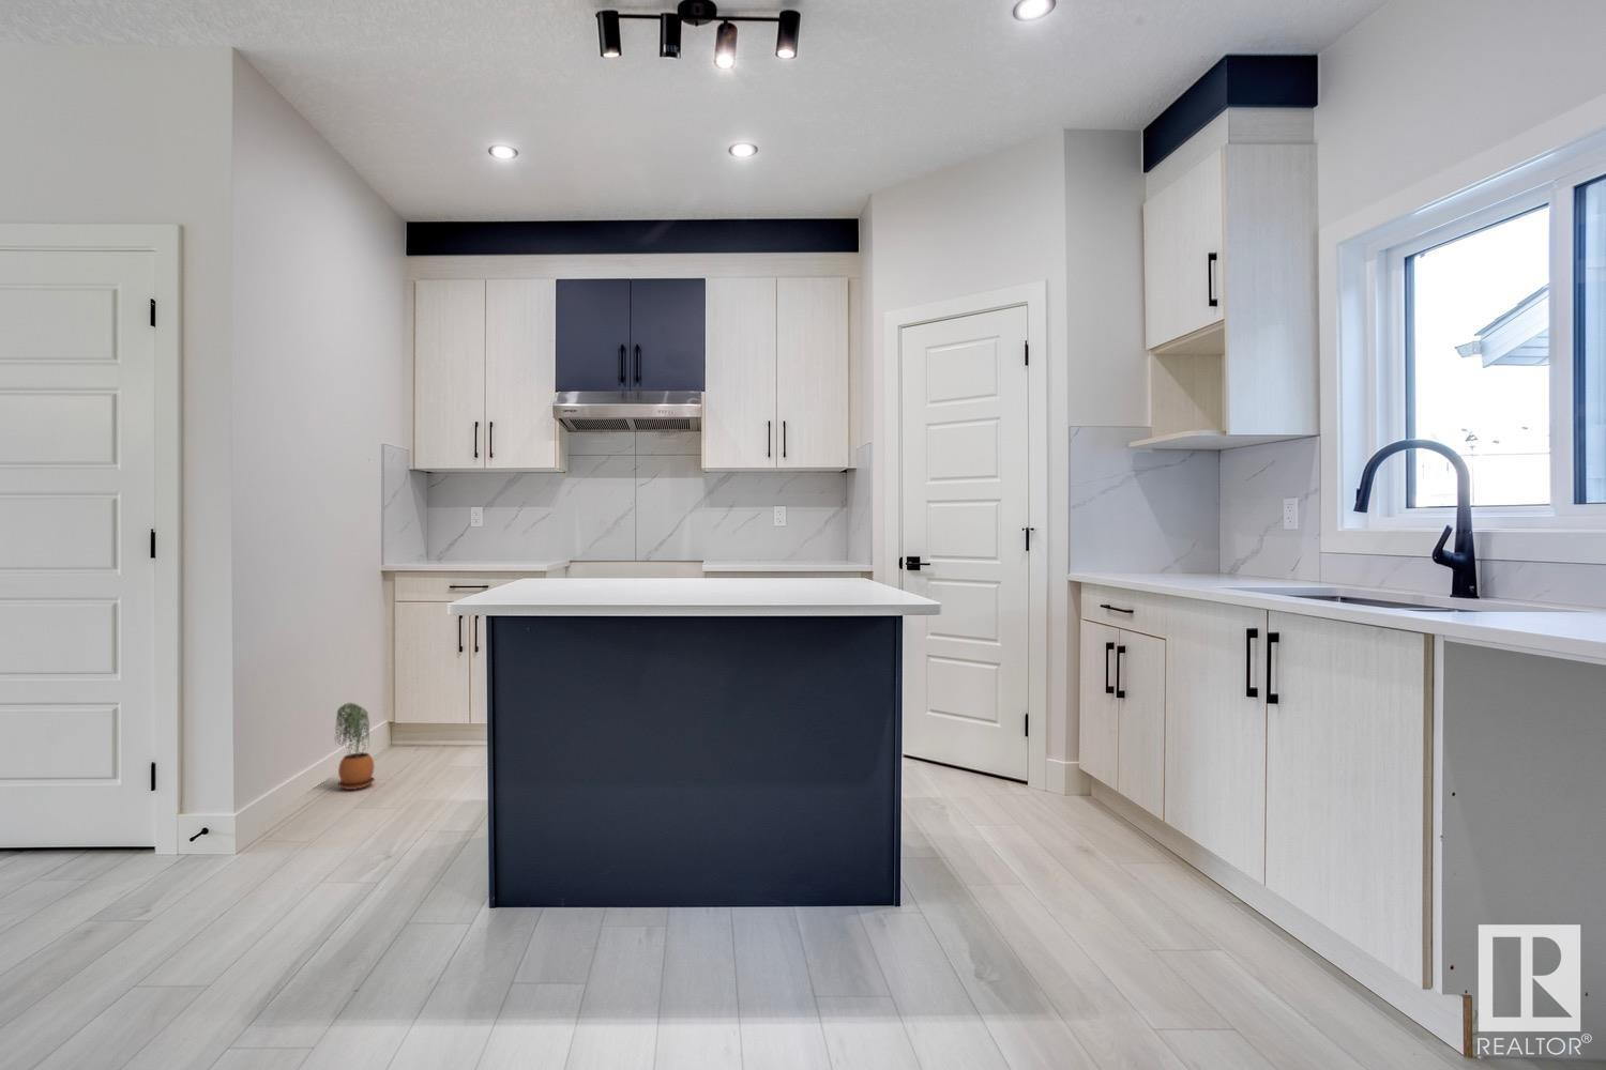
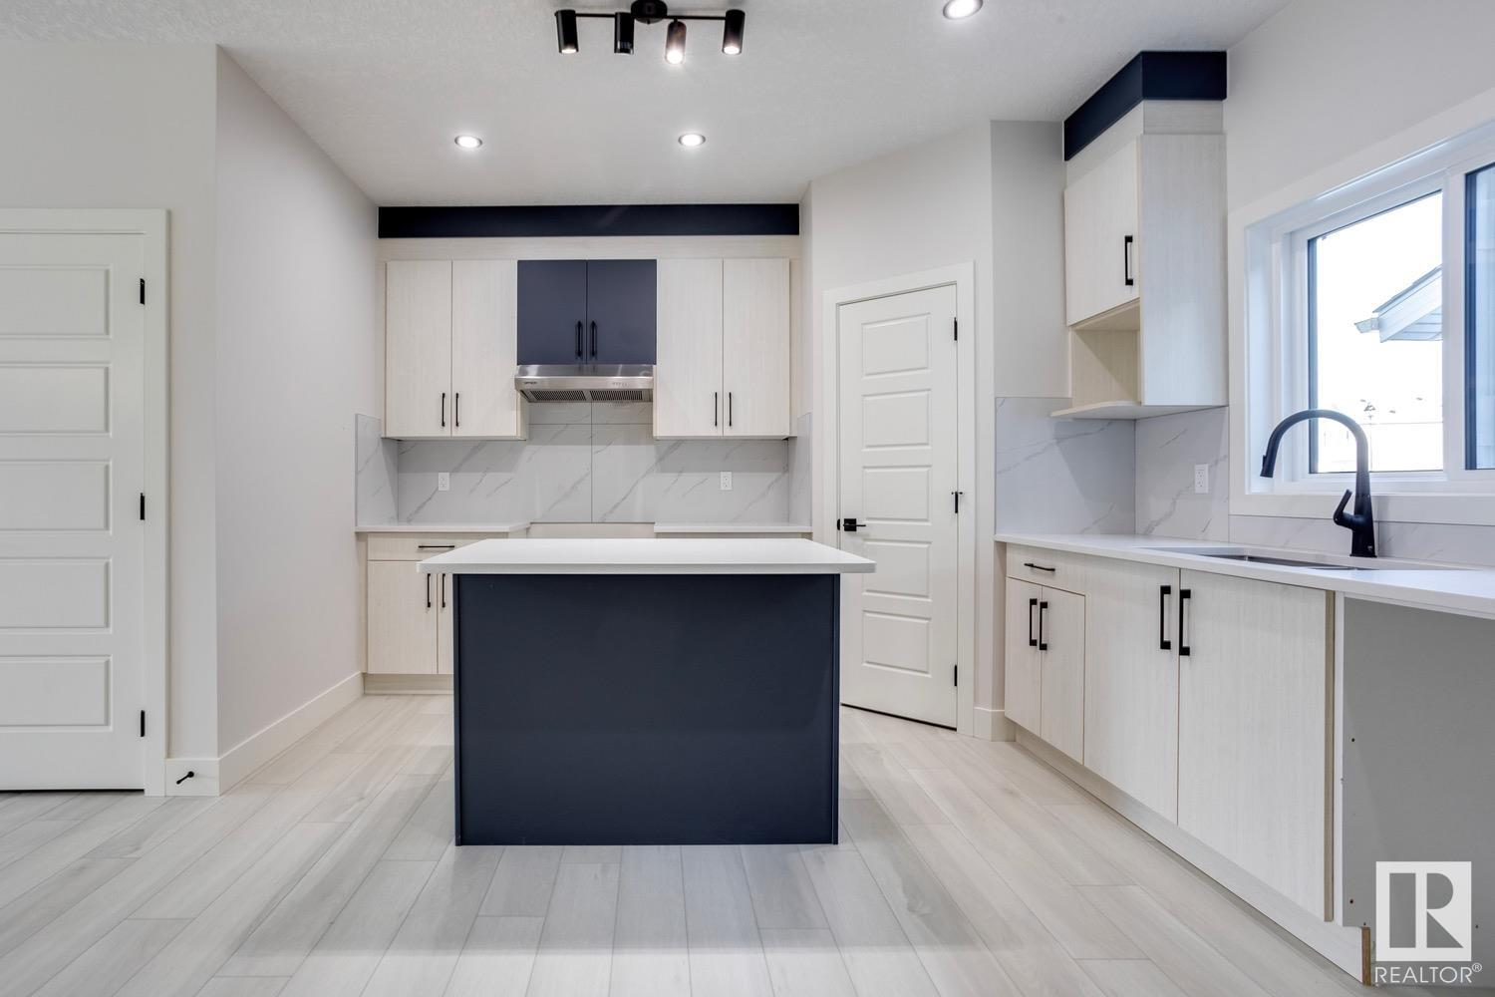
- potted plant [333,702,375,791]
